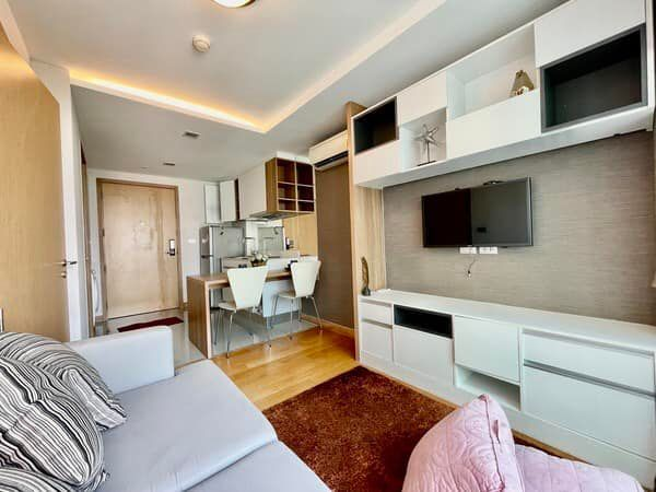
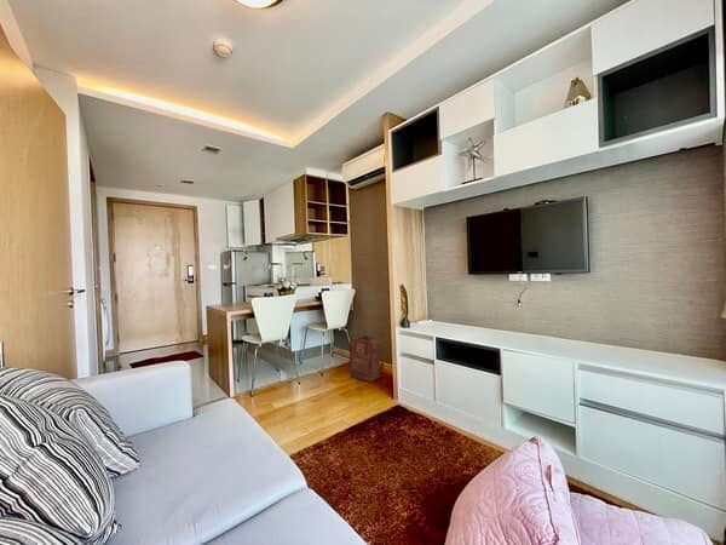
+ backpack [348,334,385,383]
